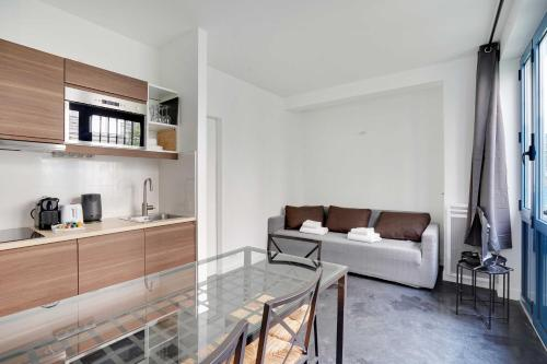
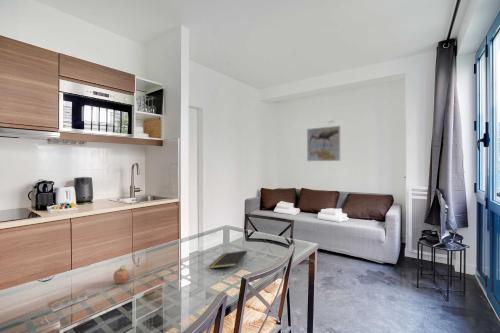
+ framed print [306,125,341,162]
+ fruit [112,264,130,285]
+ notepad [209,250,248,269]
